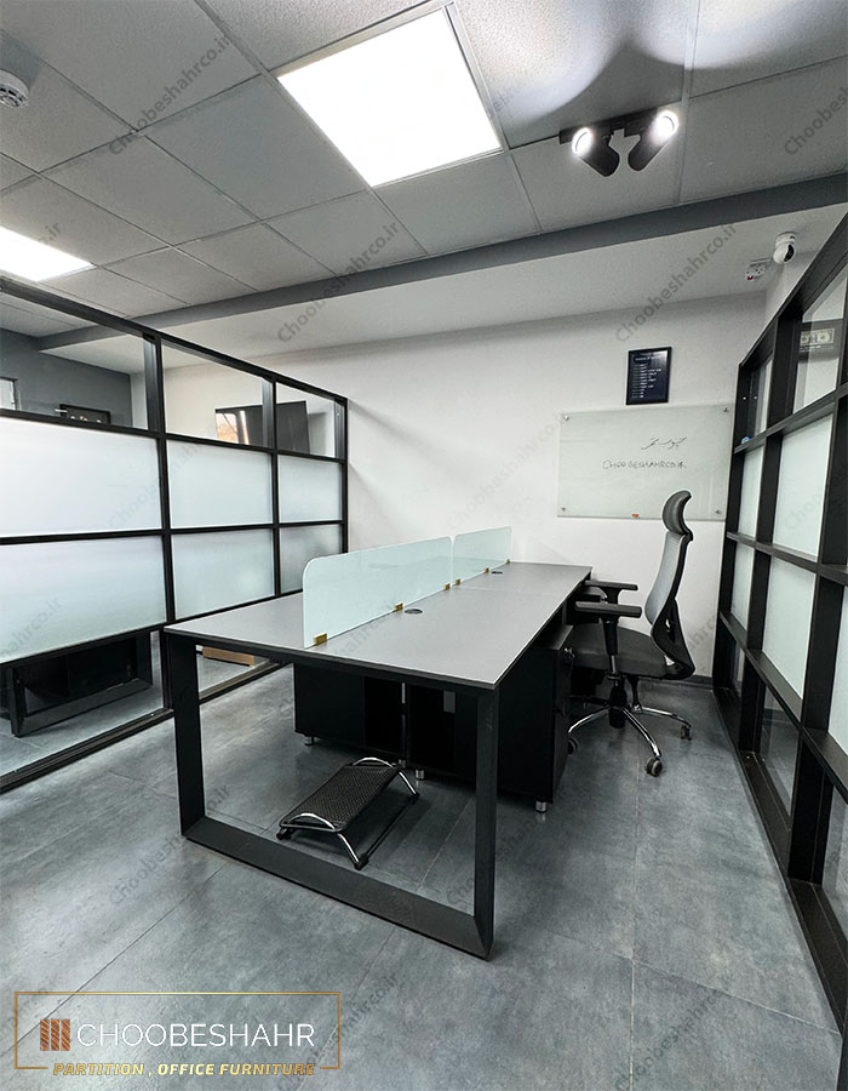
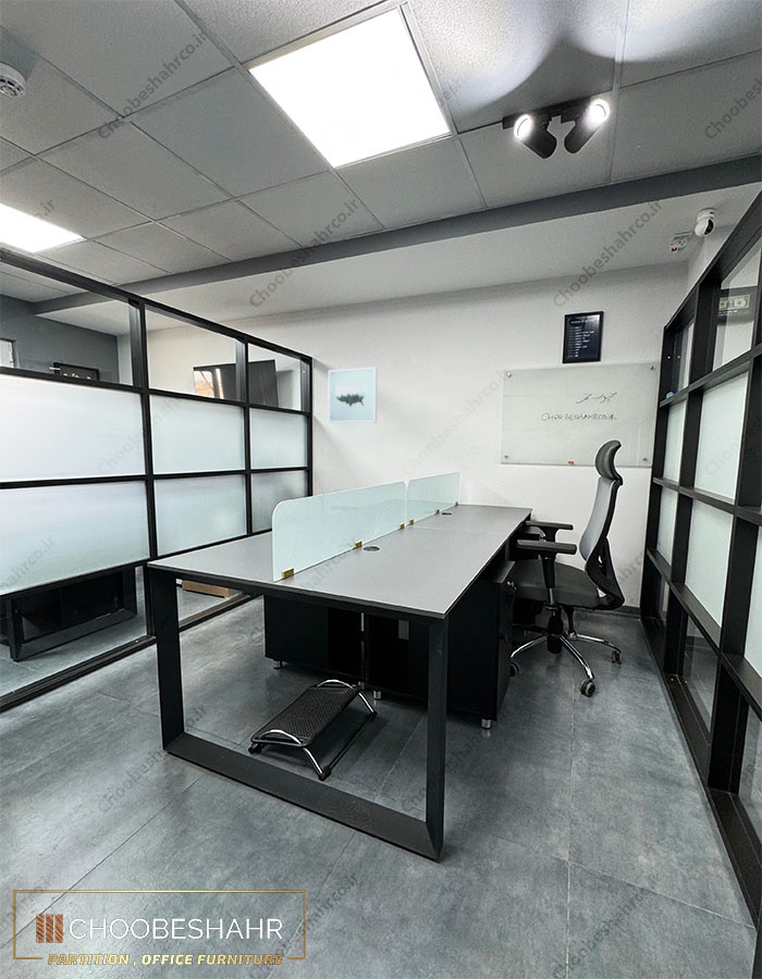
+ wall art [327,367,379,424]
